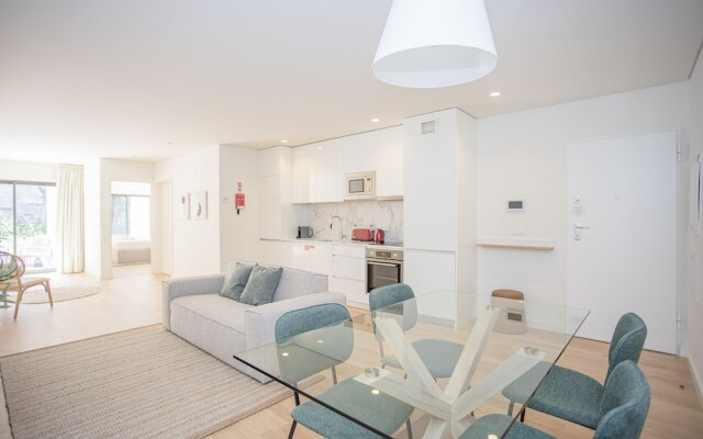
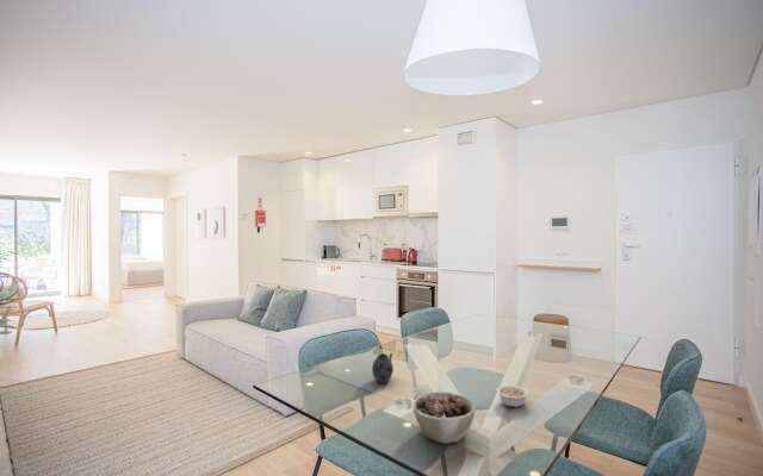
+ legume [490,384,531,408]
+ bowl [411,390,477,445]
+ teapot [371,352,395,384]
